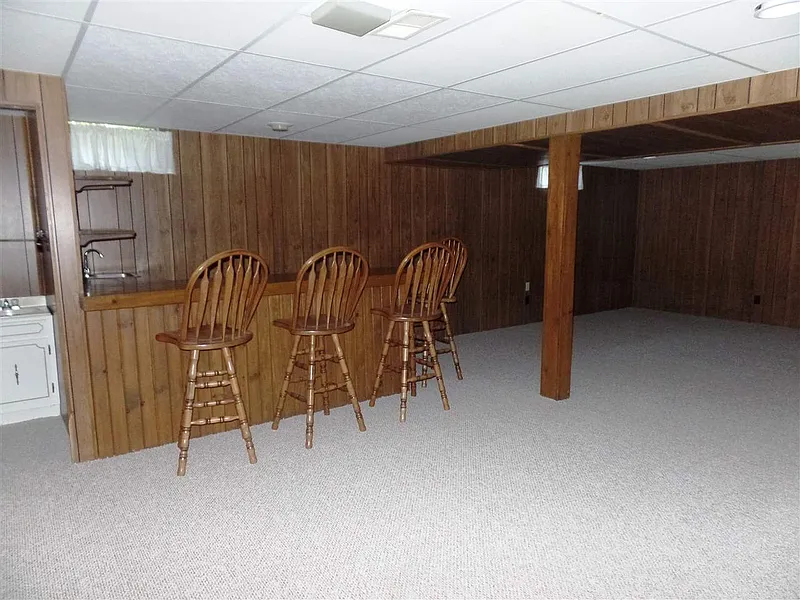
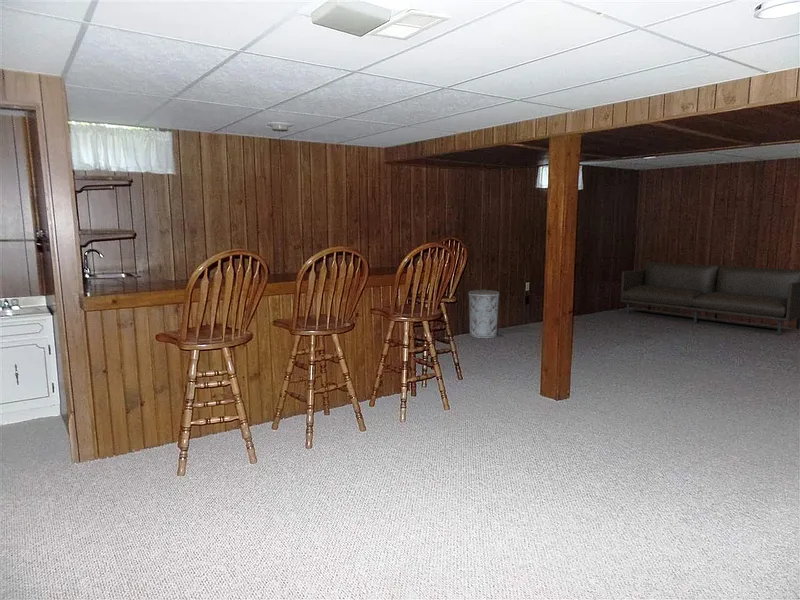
+ trash can [468,288,500,339]
+ sofa [619,260,800,336]
